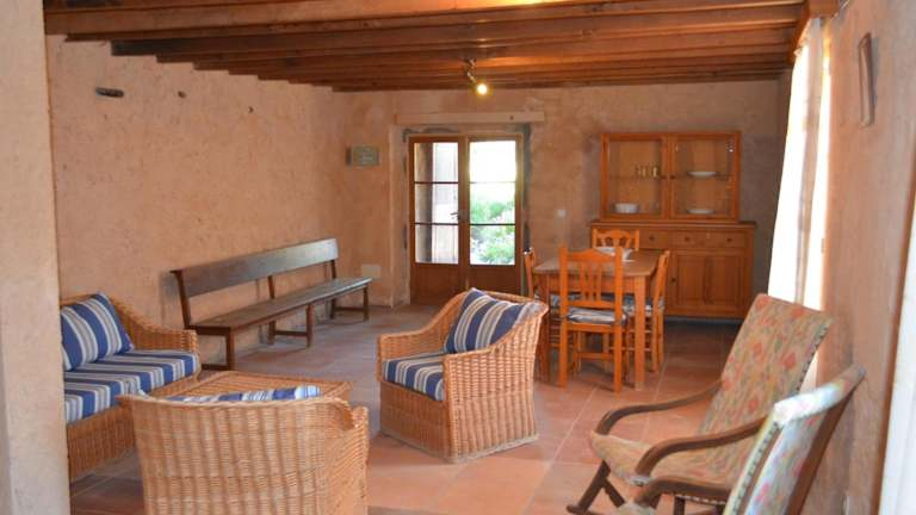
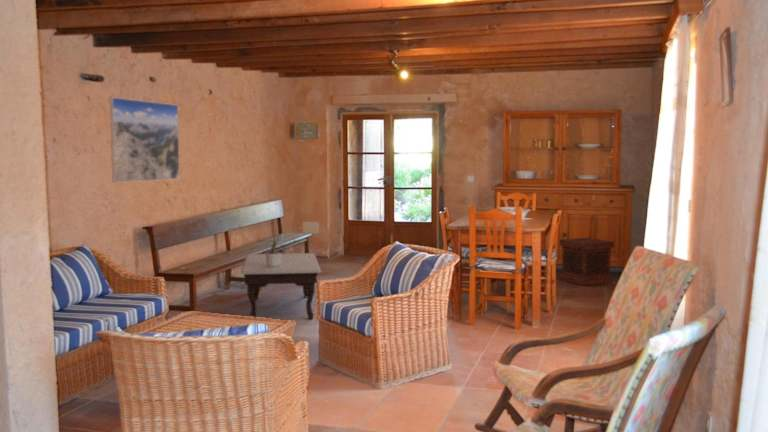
+ potted plant [264,234,282,267]
+ coffee table [240,252,322,320]
+ side table [558,237,615,287]
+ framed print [109,96,181,183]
